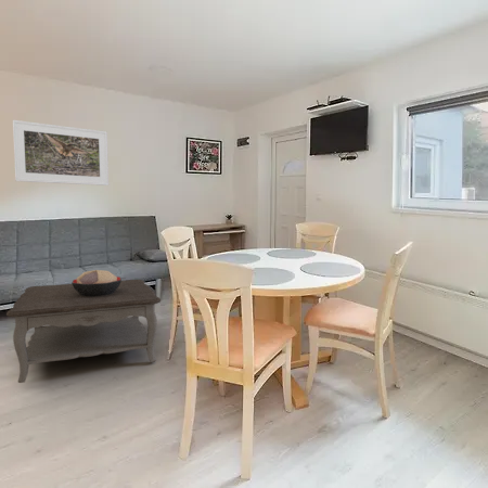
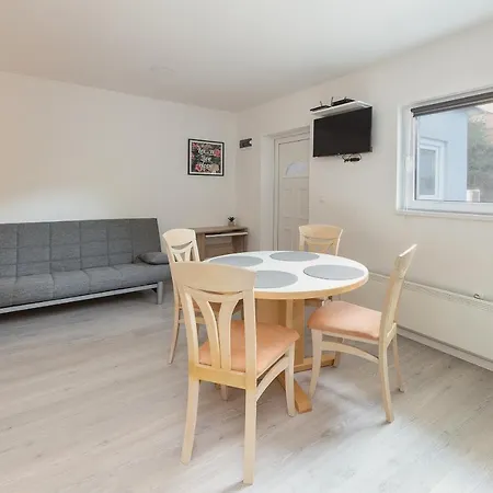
- decorative bowl [70,269,123,296]
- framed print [12,119,110,187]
- coffee table [5,279,162,384]
